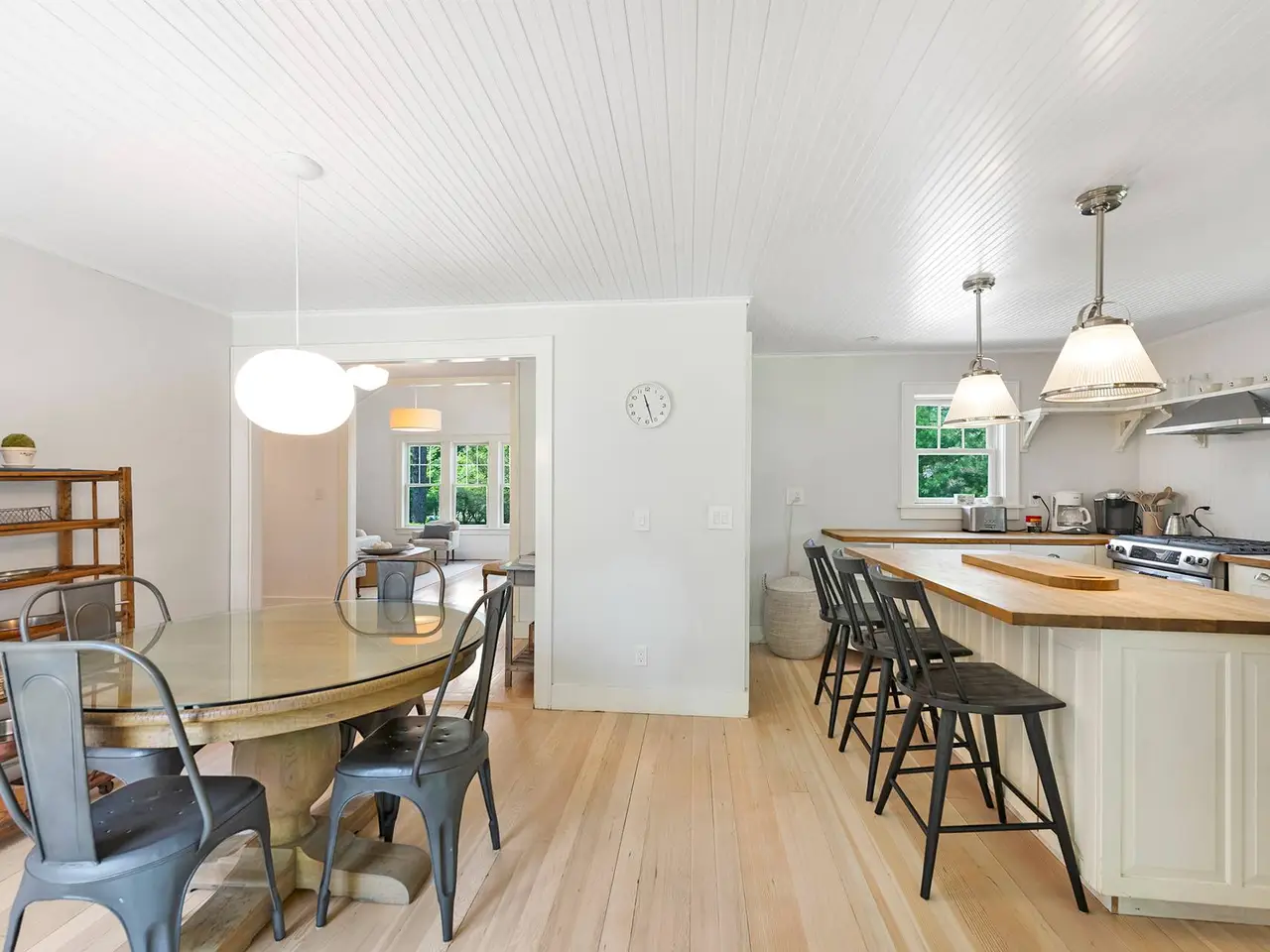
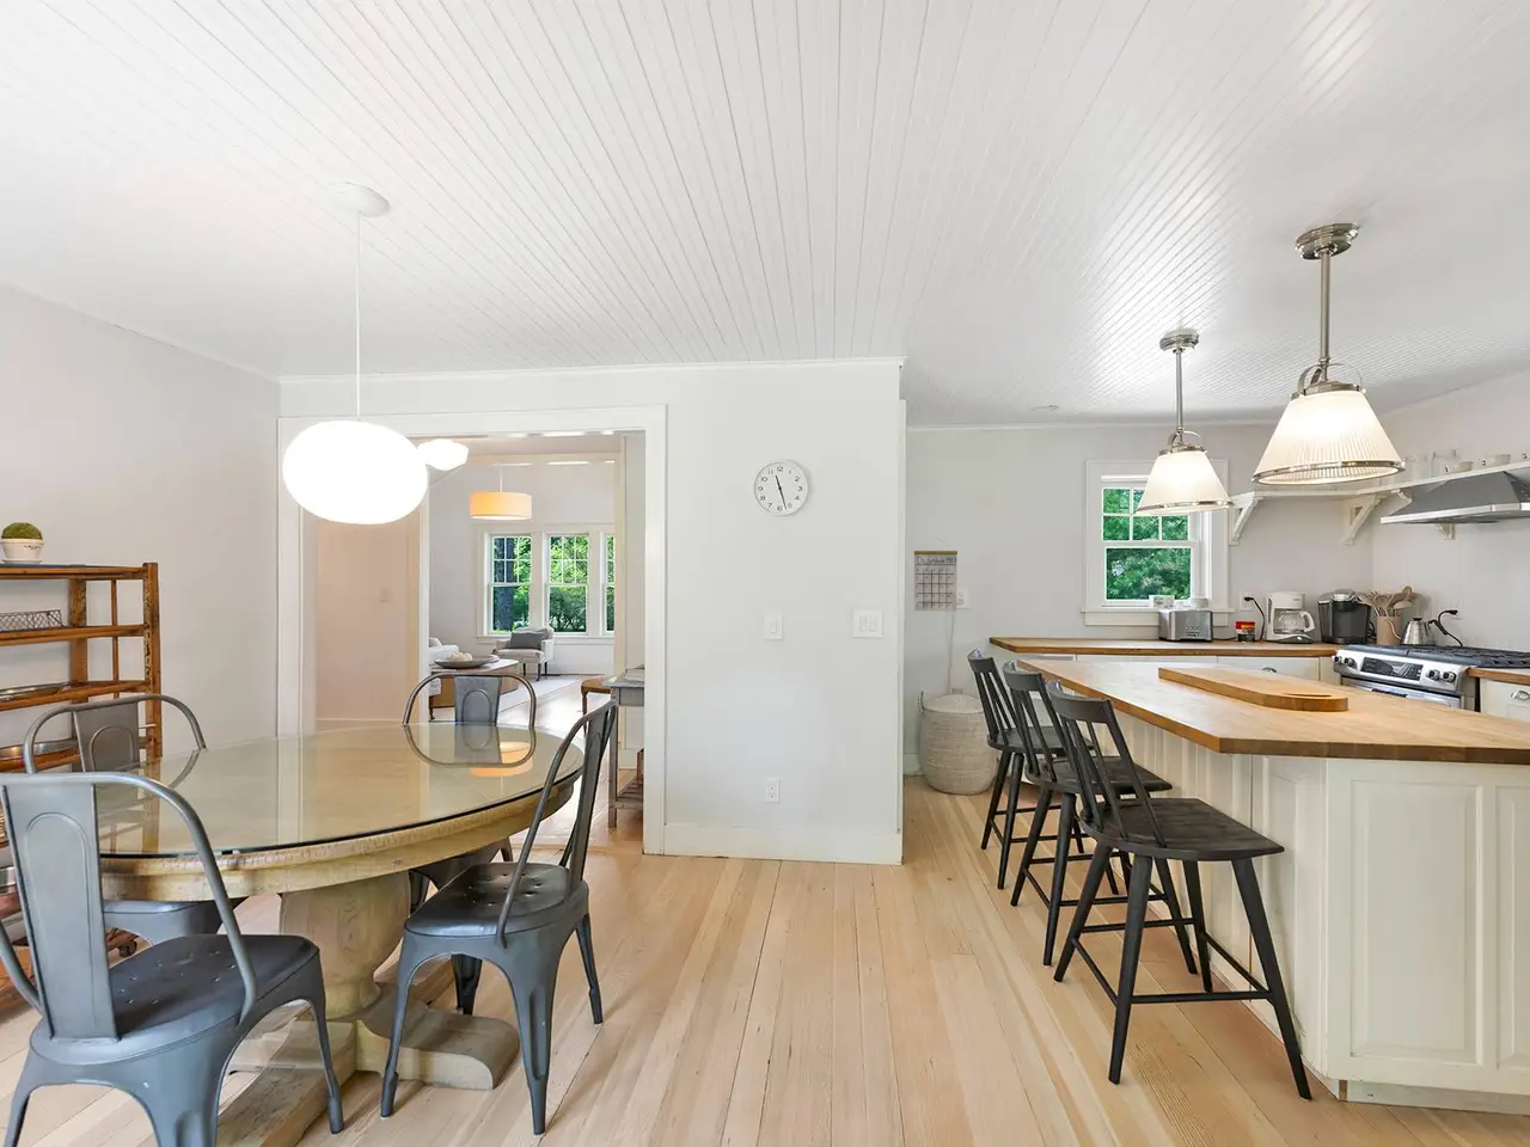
+ calendar [913,536,959,613]
